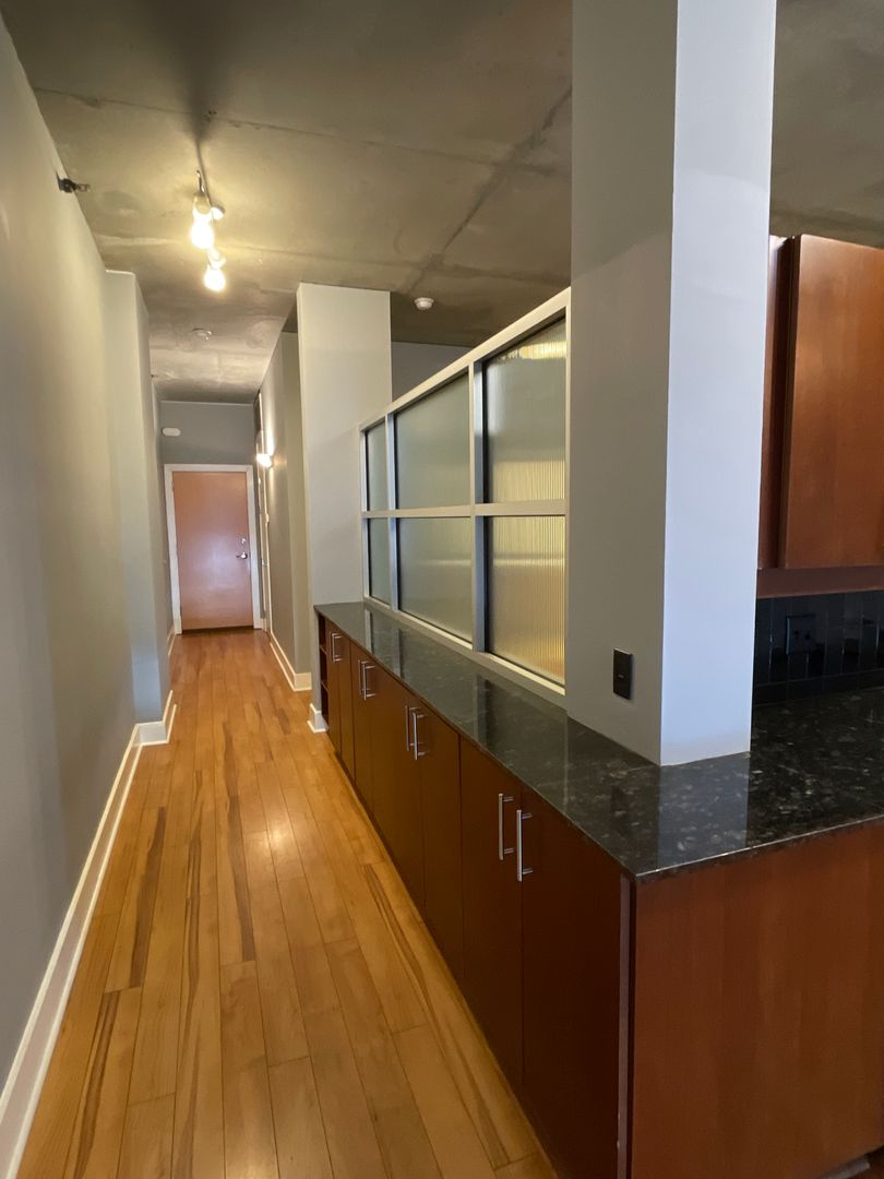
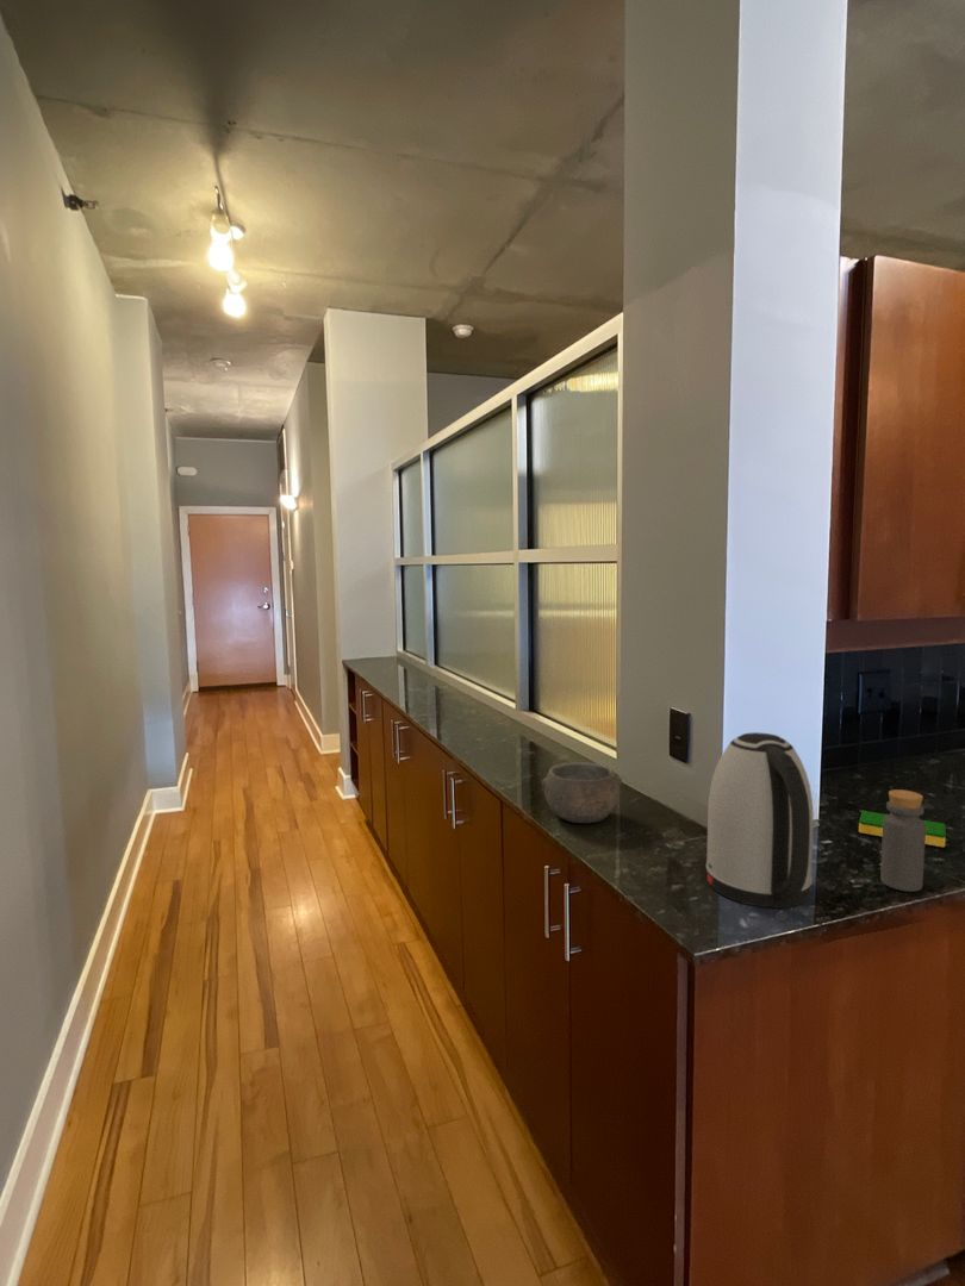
+ dish sponge [858,810,947,848]
+ bowl [541,761,623,824]
+ kettle [705,731,815,909]
+ bottle [879,788,926,893]
